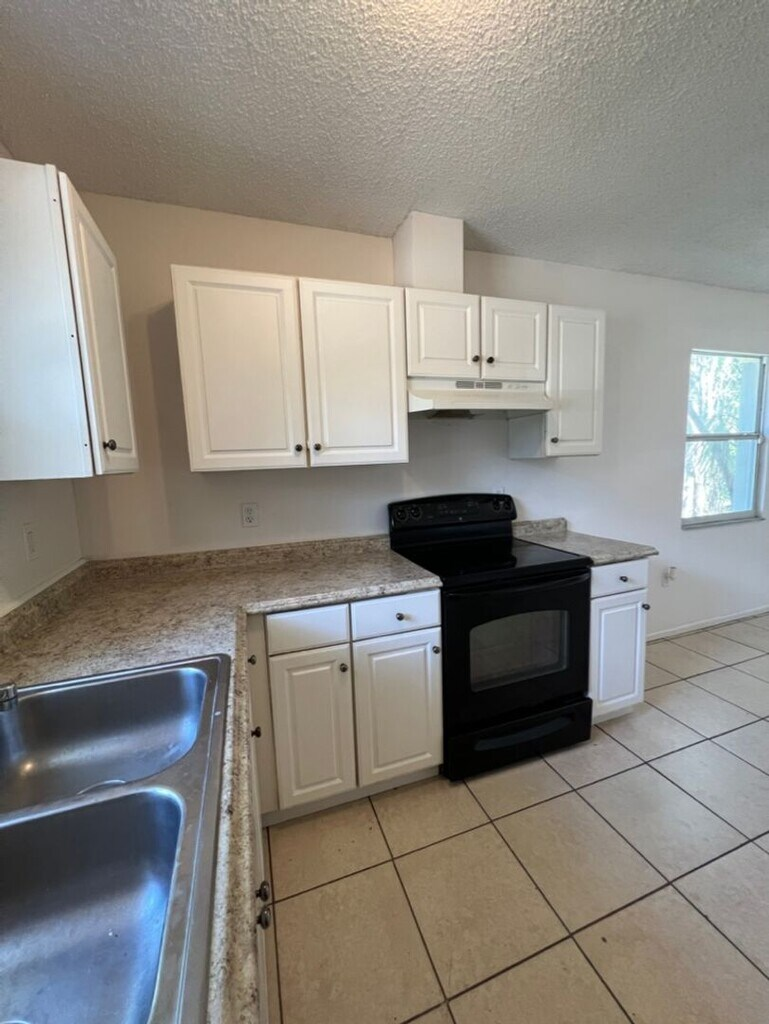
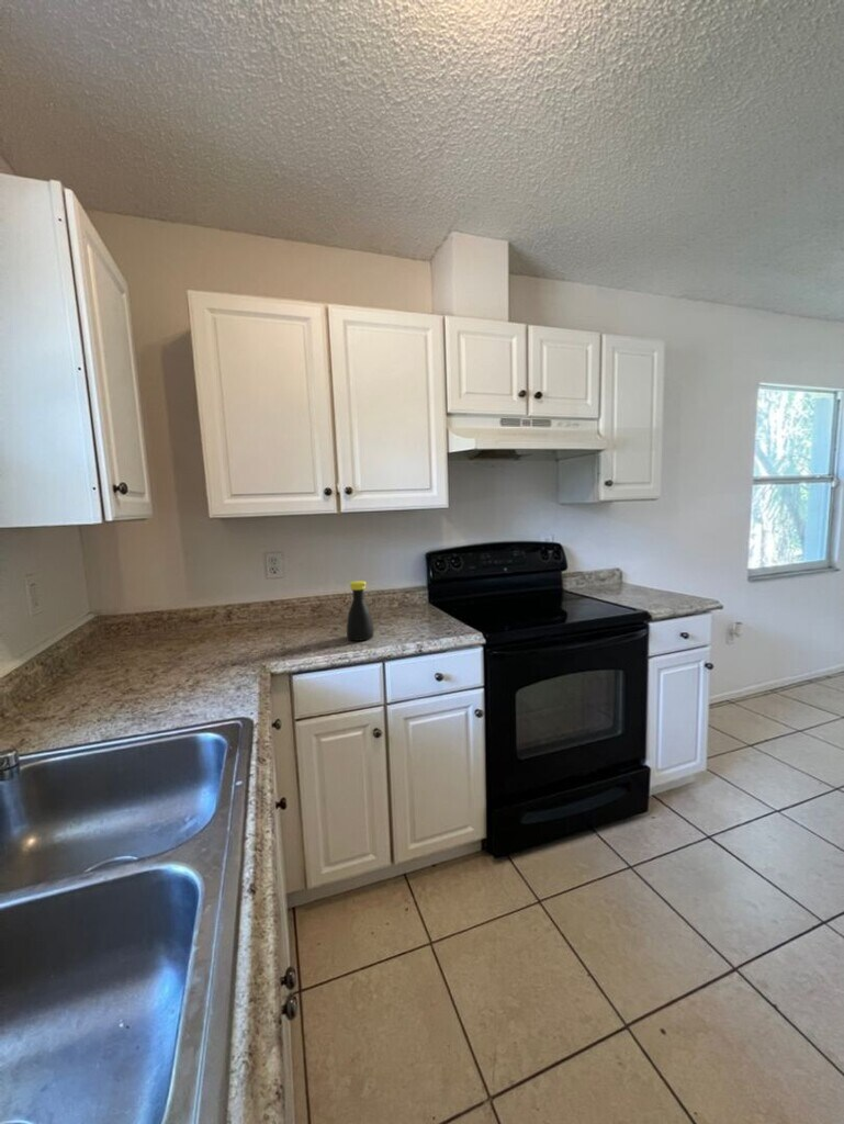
+ bottle [346,580,374,642]
